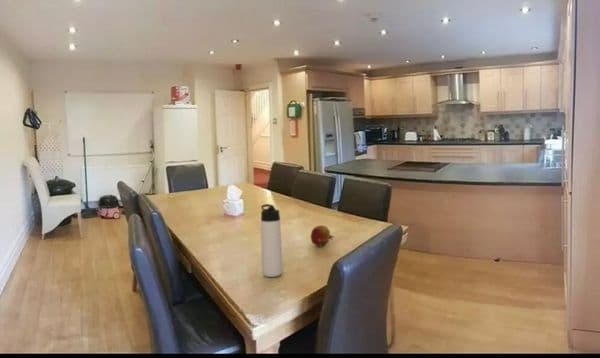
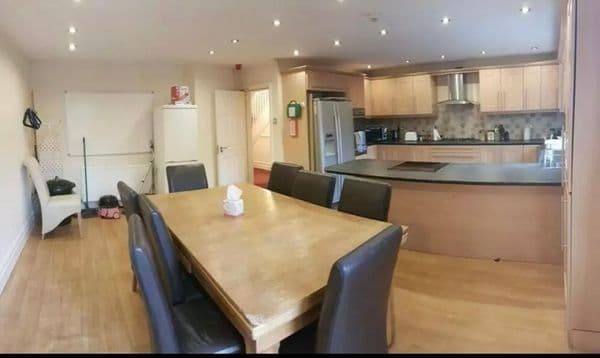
- thermos bottle [260,203,283,278]
- fruit [310,224,335,248]
